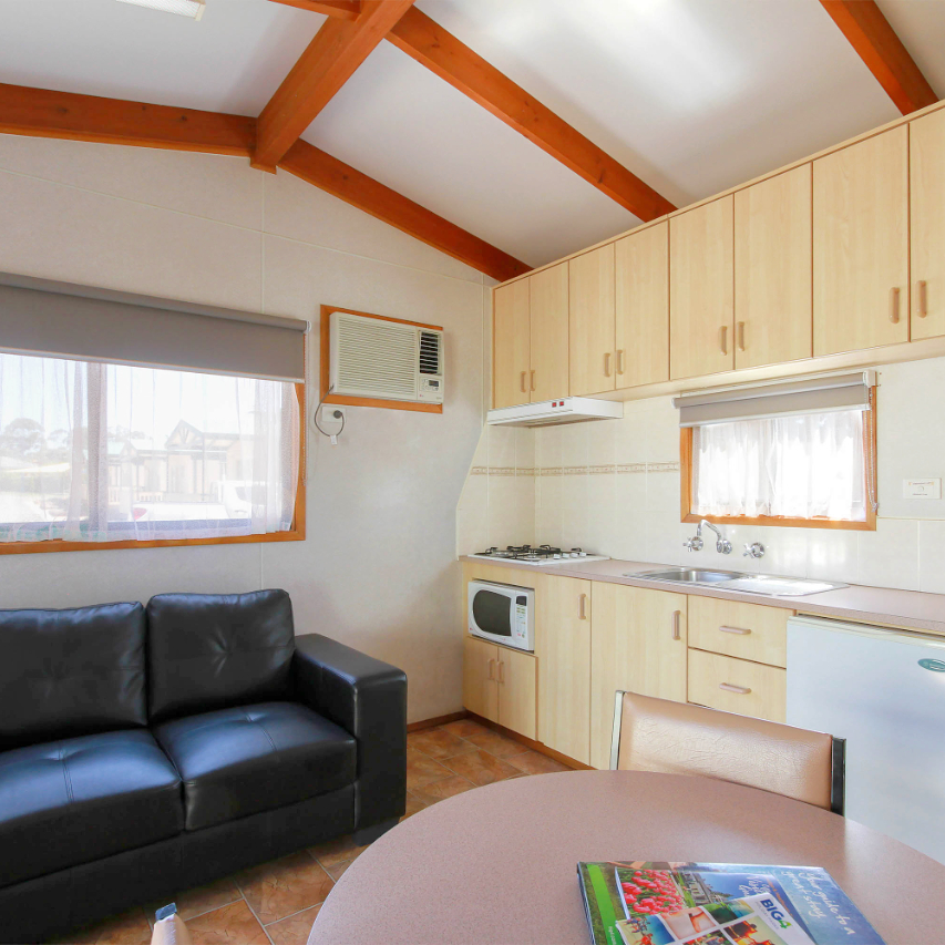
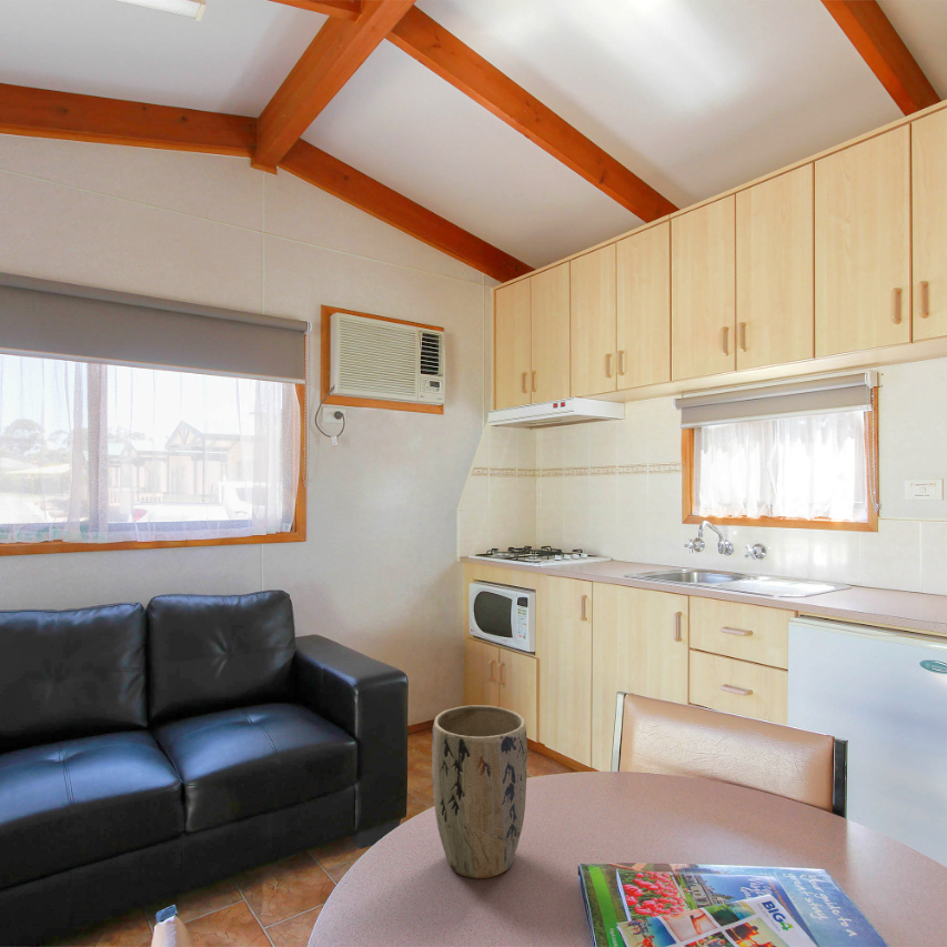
+ plant pot [431,704,528,879]
